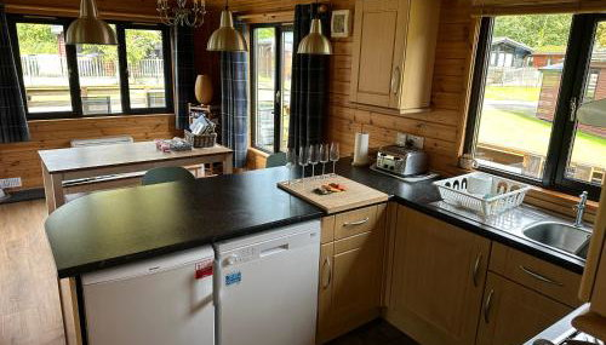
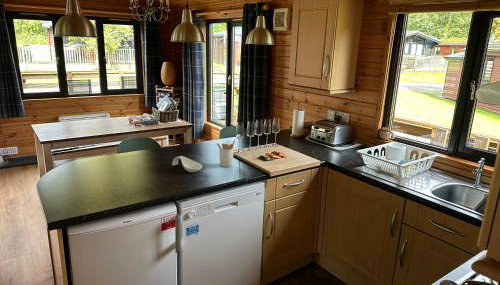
+ utensil holder [216,139,236,168]
+ spoon rest [171,155,203,173]
